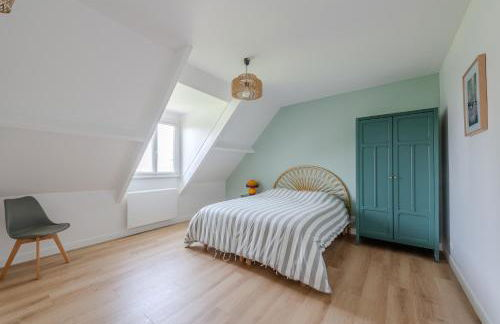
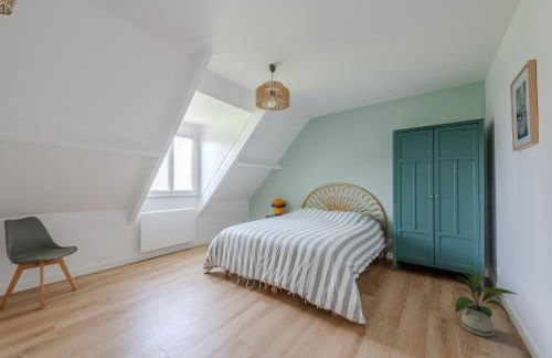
+ house plant [452,268,519,338]
